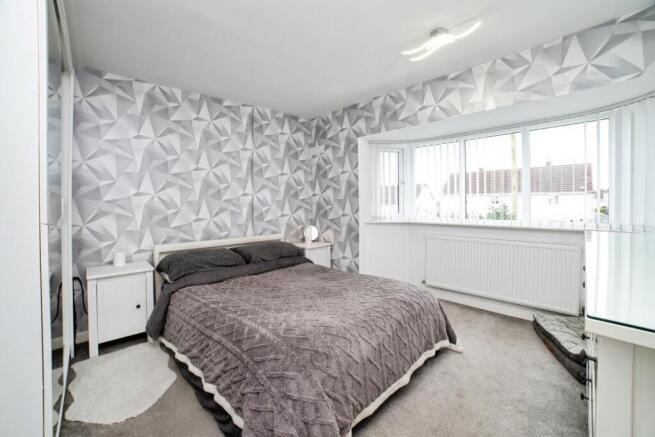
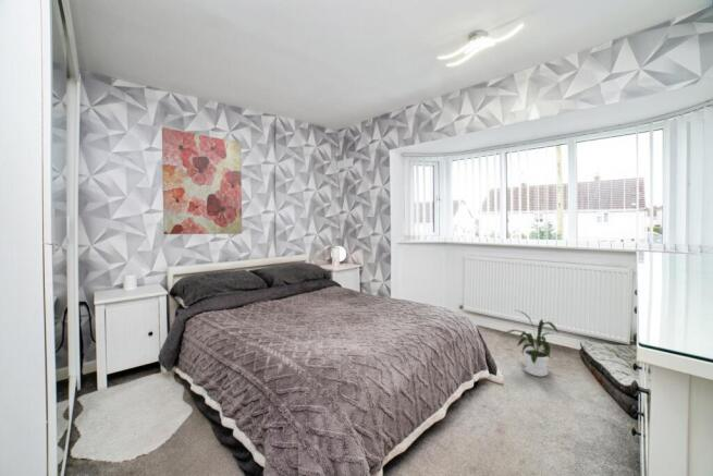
+ wall art [161,126,243,235]
+ house plant [504,308,560,378]
